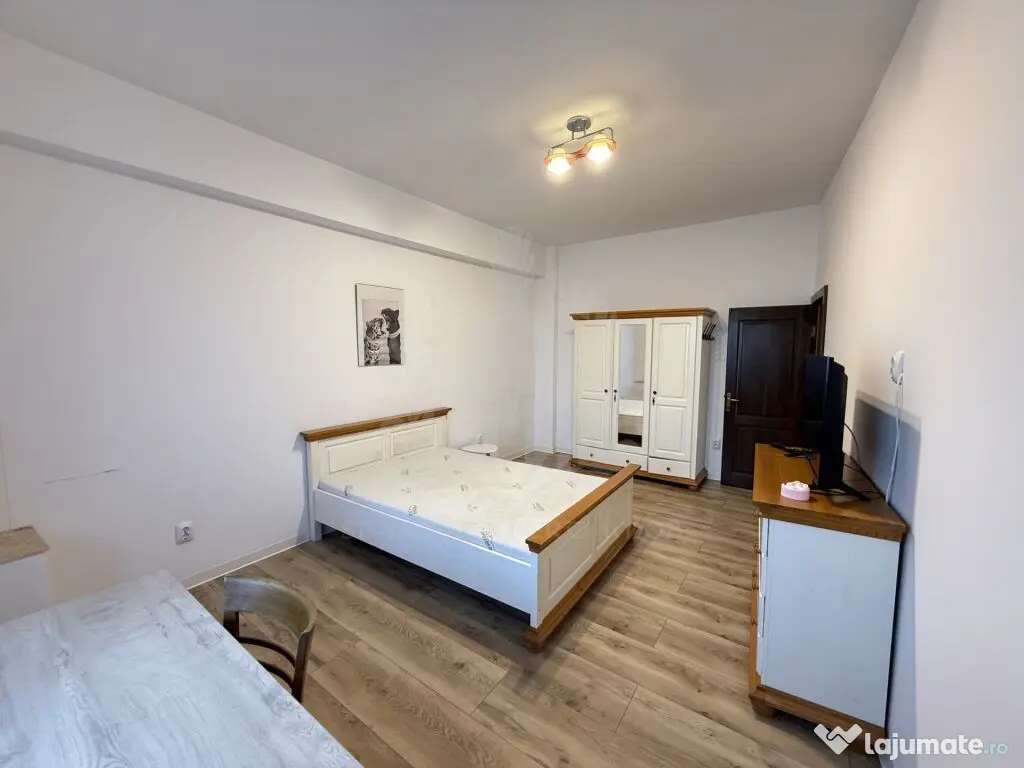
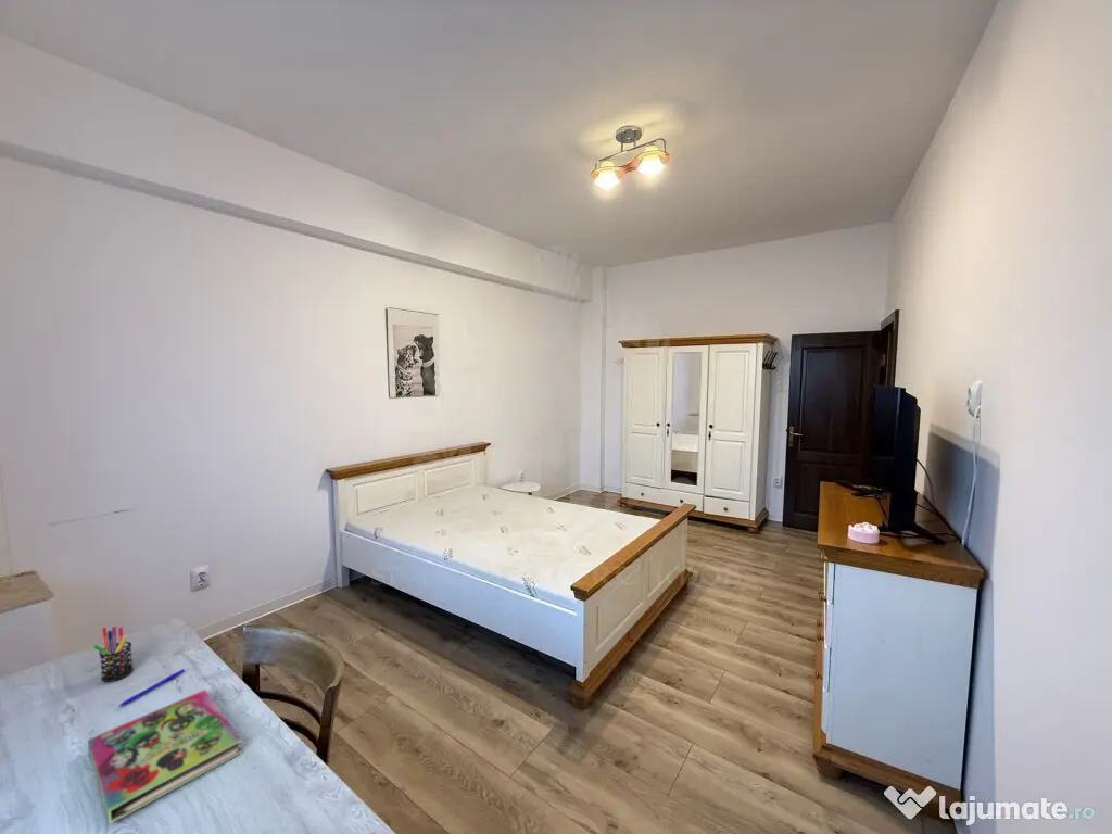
+ pen holder [92,626,135,683]
+ pen [117,668,186,708]
+ book [87,688,243,824]
